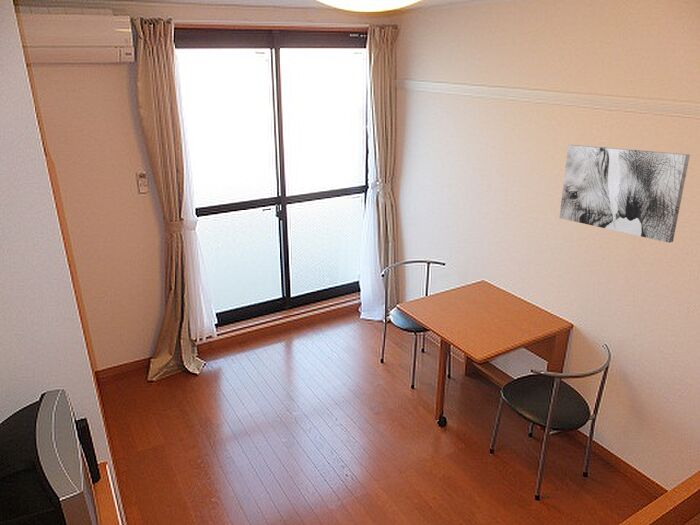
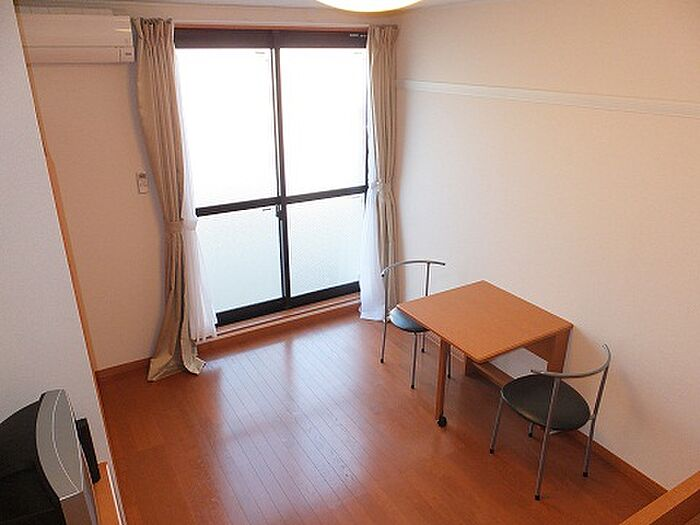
- wall art [558,144,691,244]
